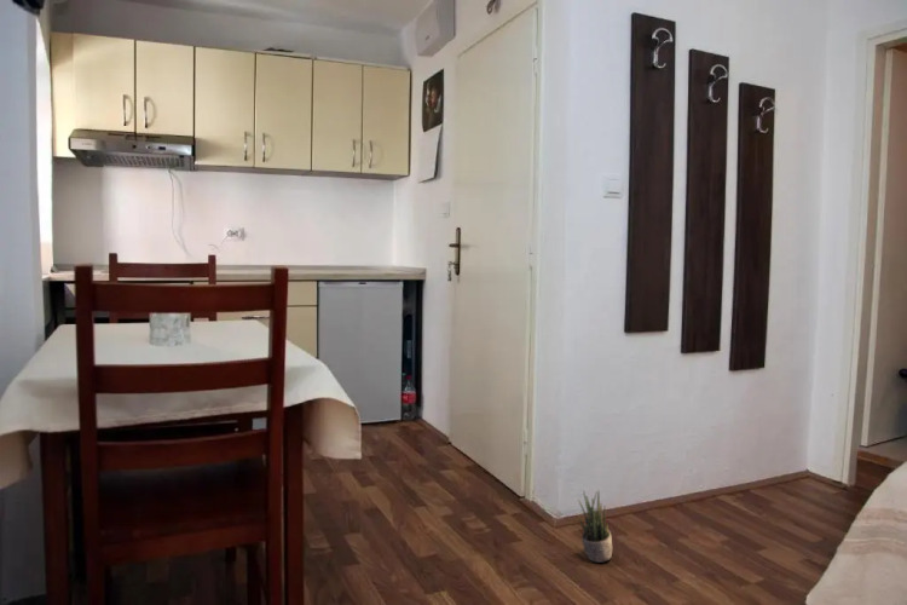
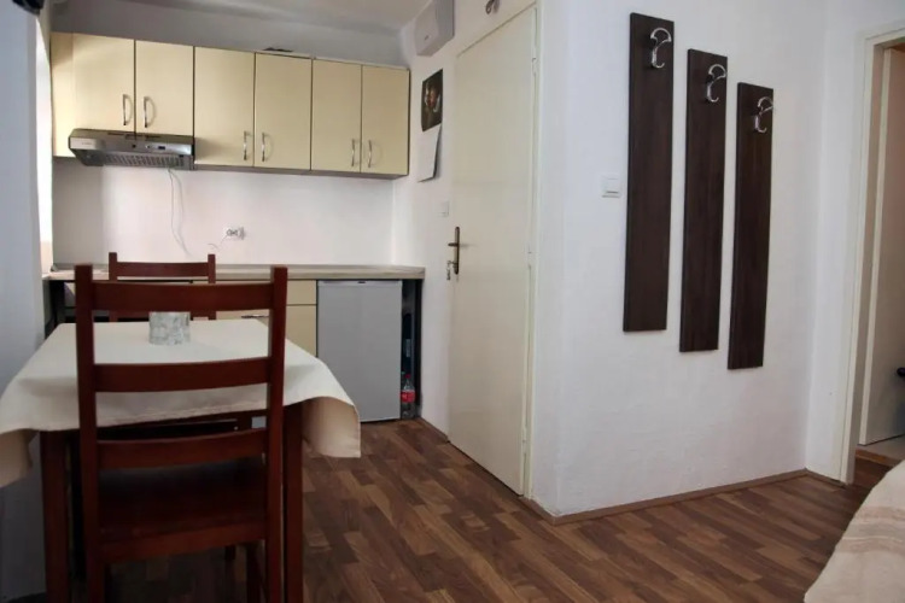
- potted plant [577,490,613,564]
